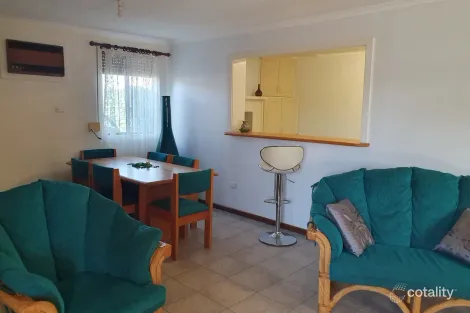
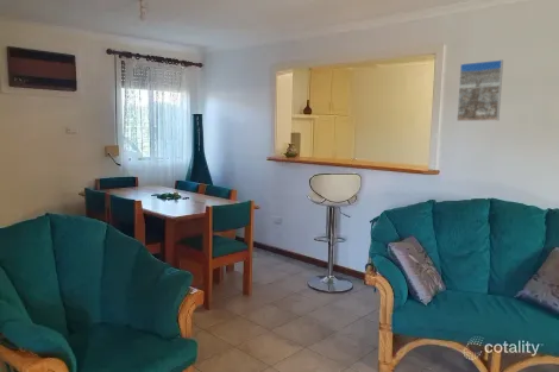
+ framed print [456,58,504,122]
